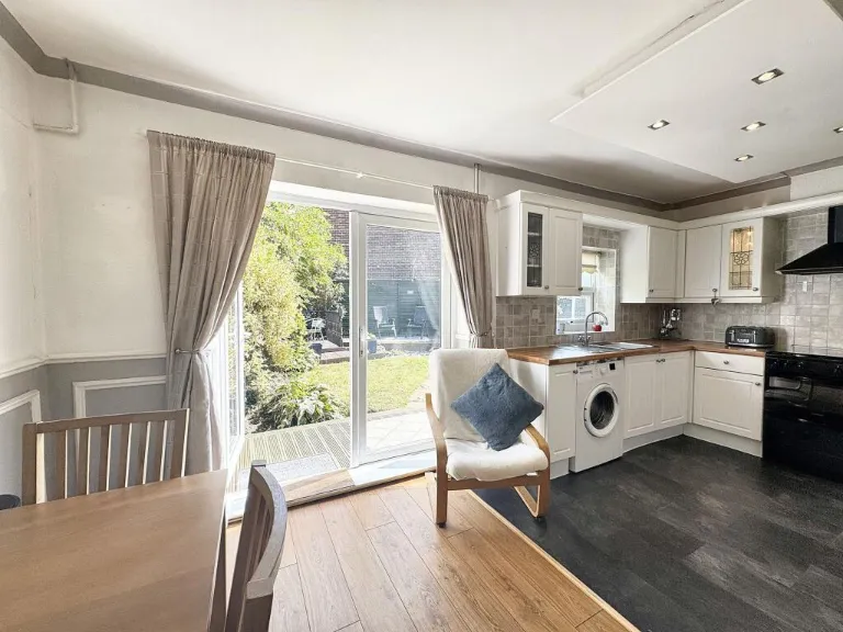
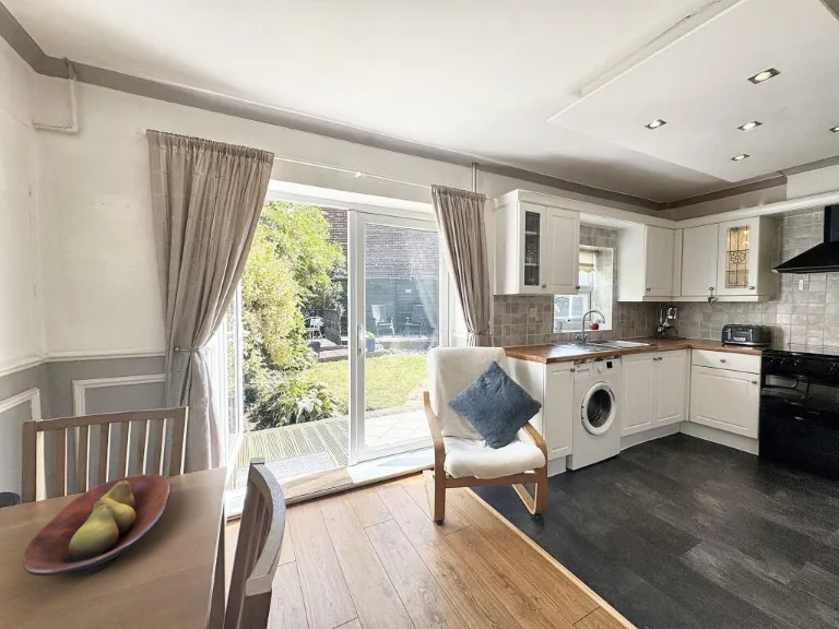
+ fruit bowl [21,473,173,578]
